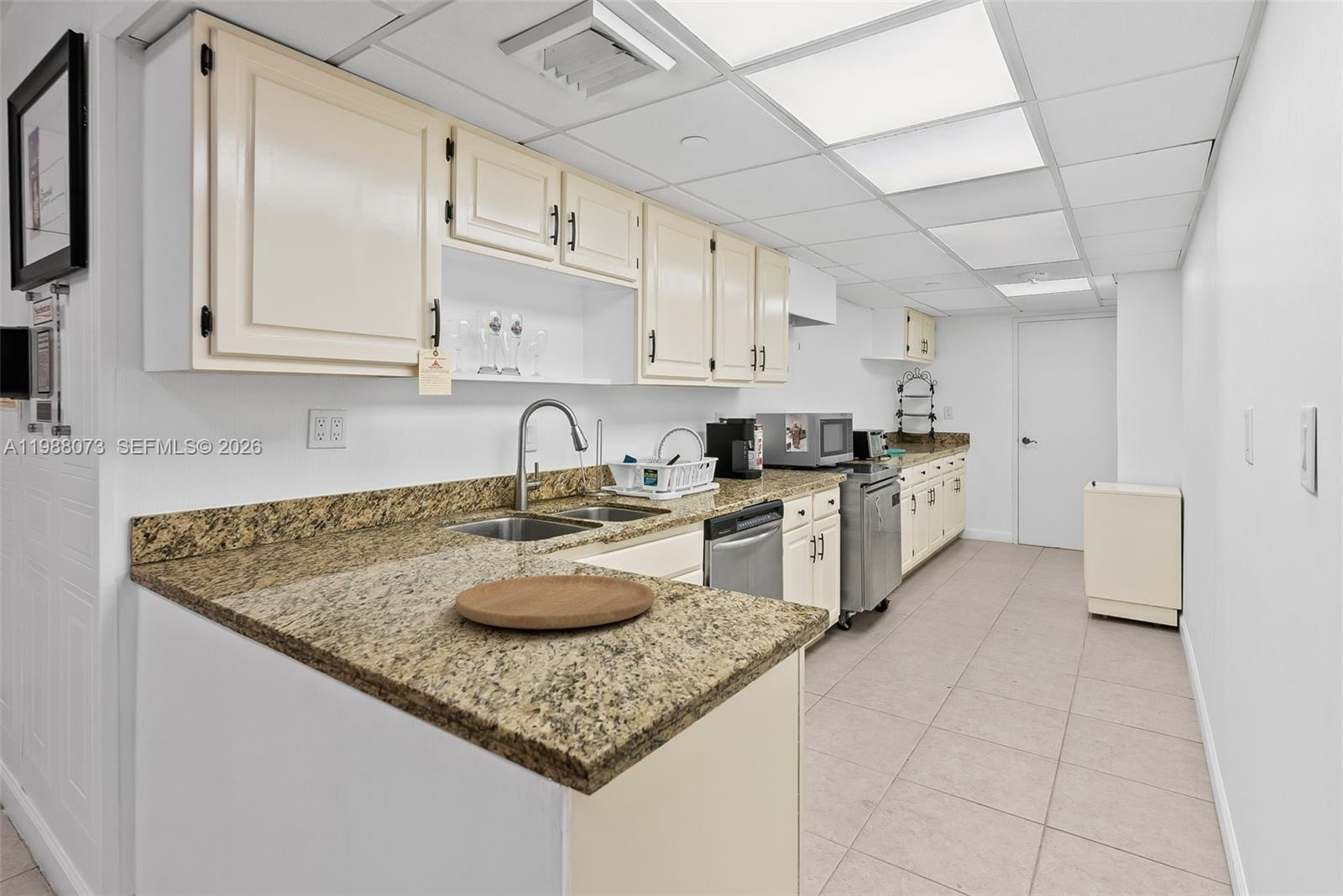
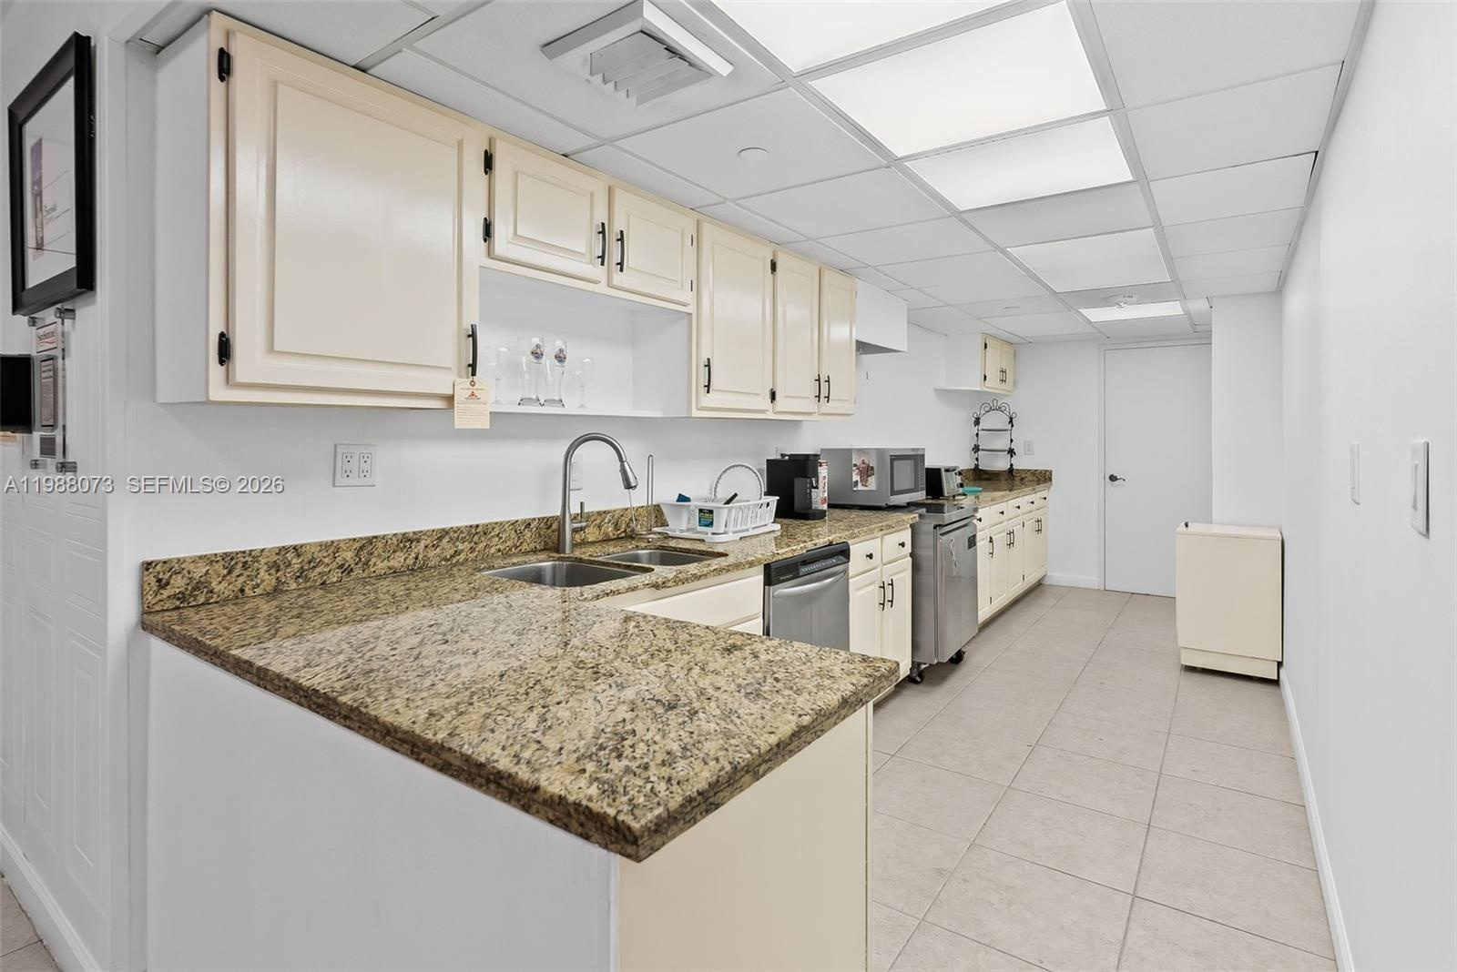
- cutting board [455,574,656,630]
